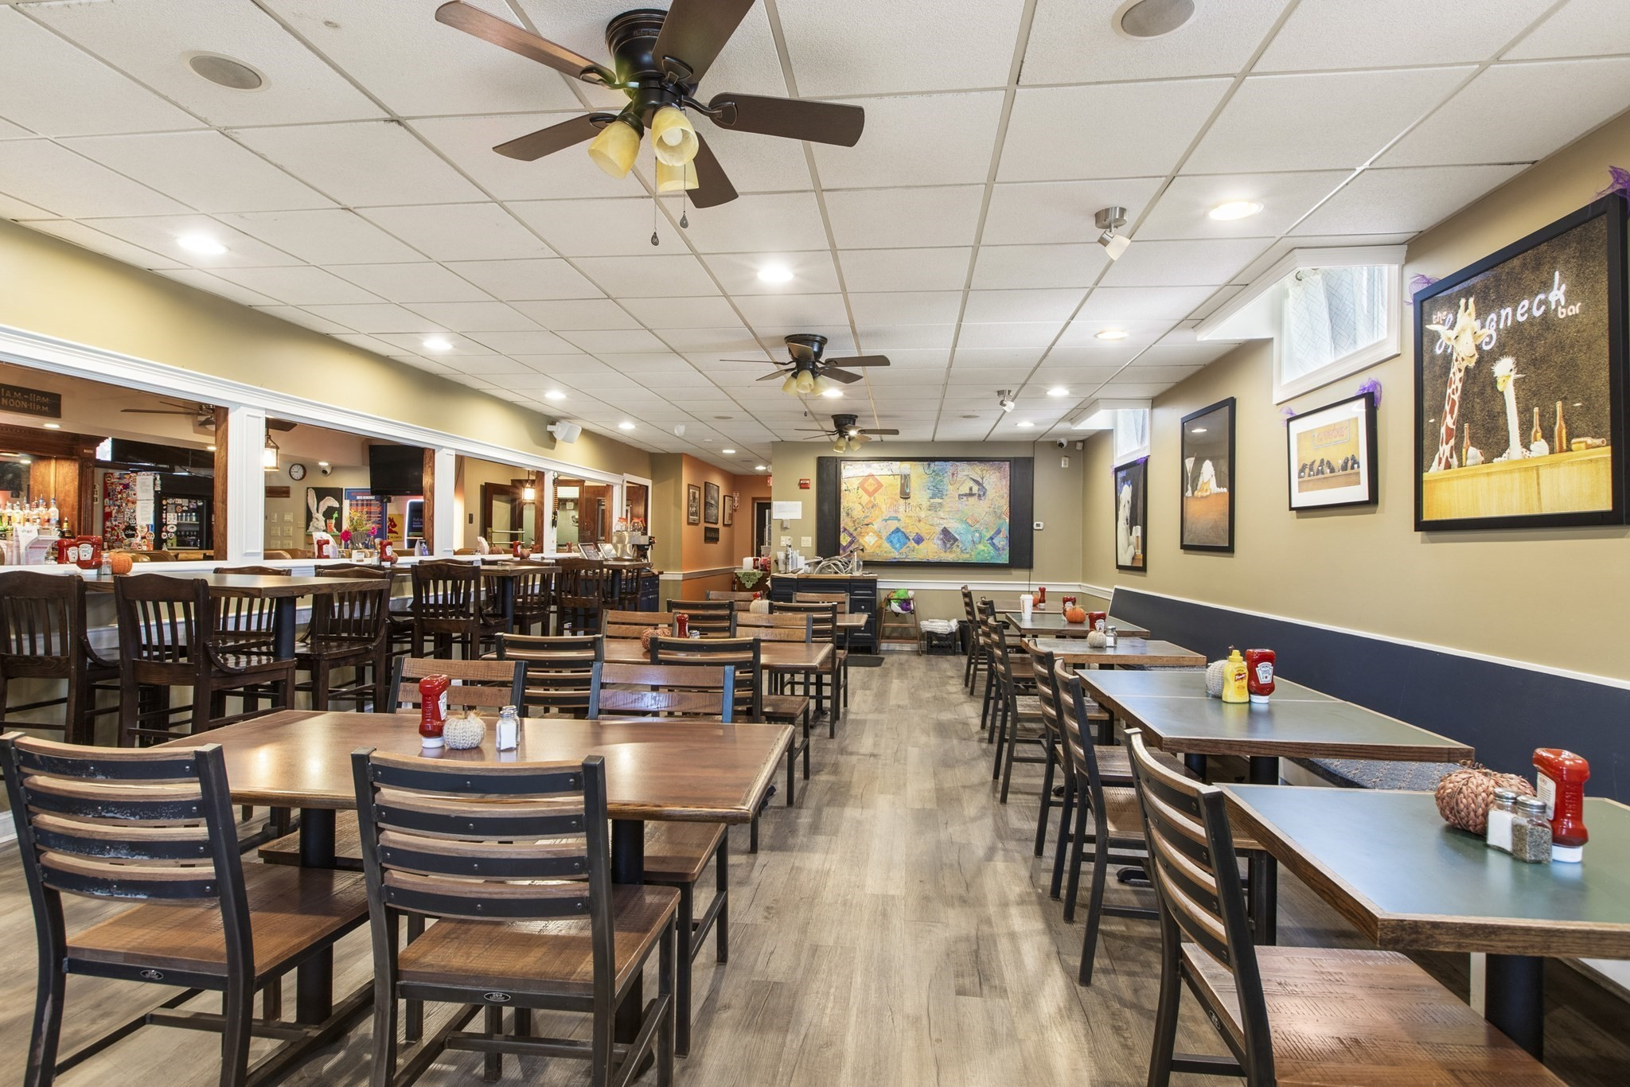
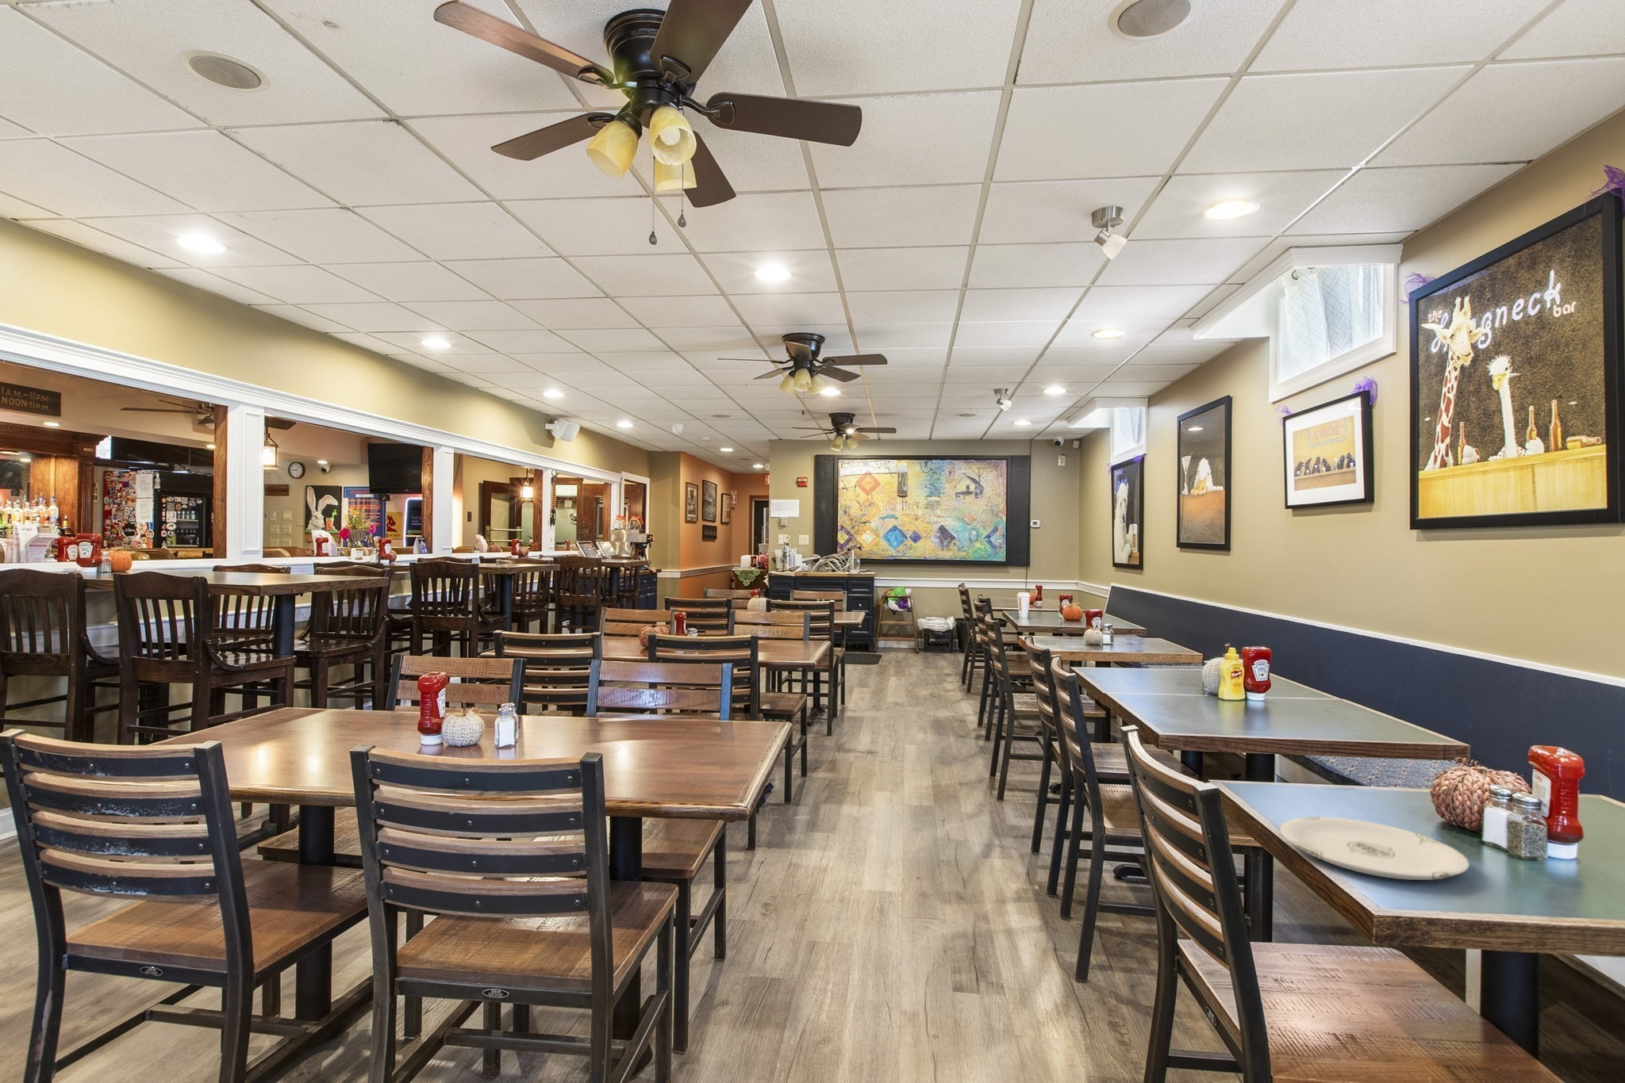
+ plate [1279,816,1470,881]
